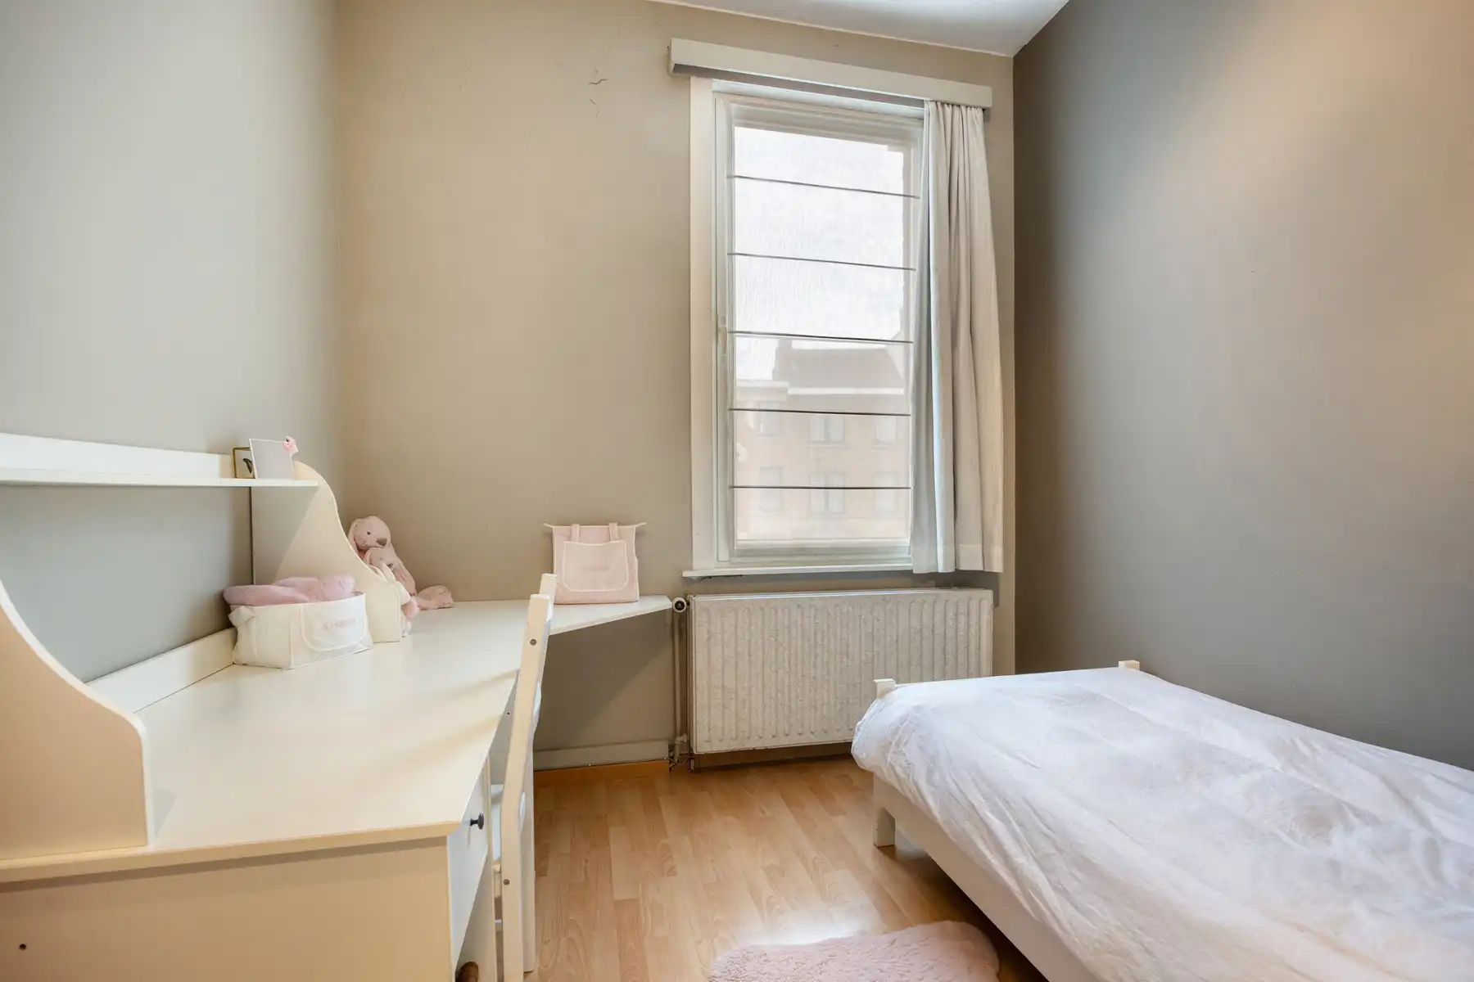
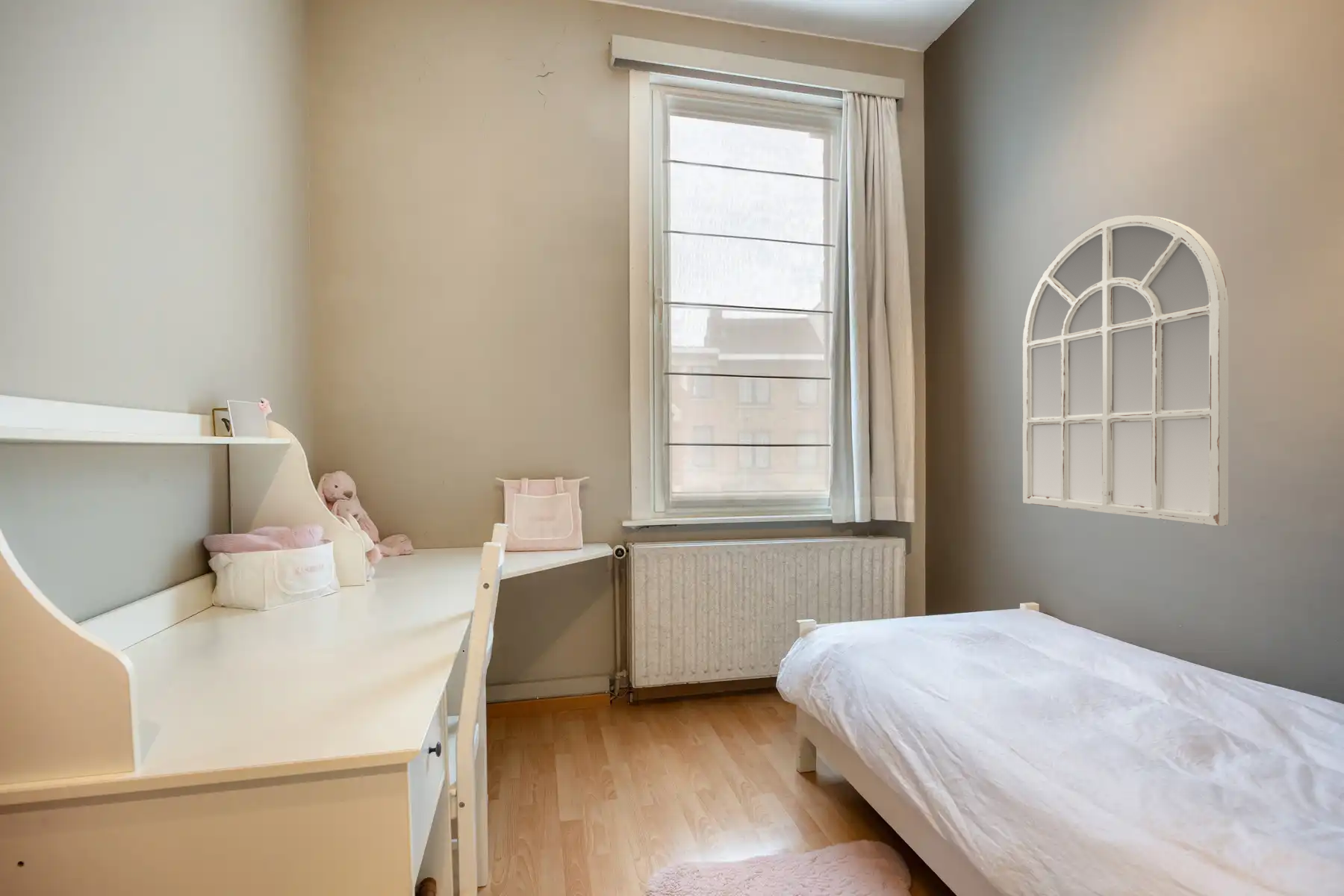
+ mirror [1022,214,1229,526]
